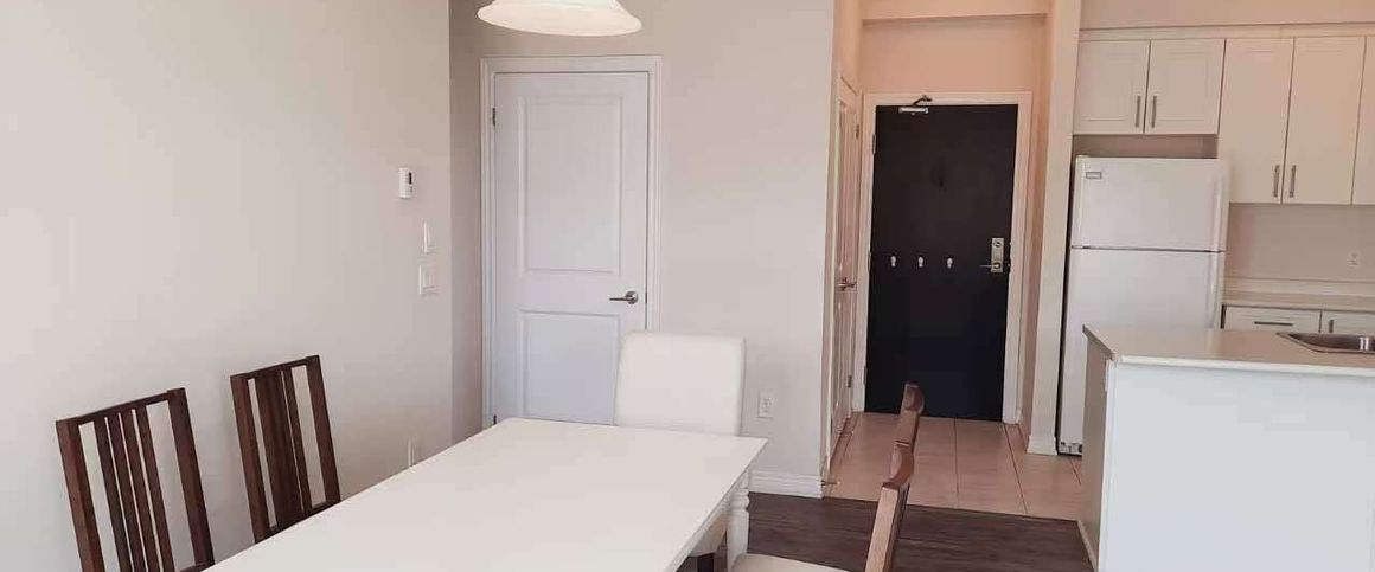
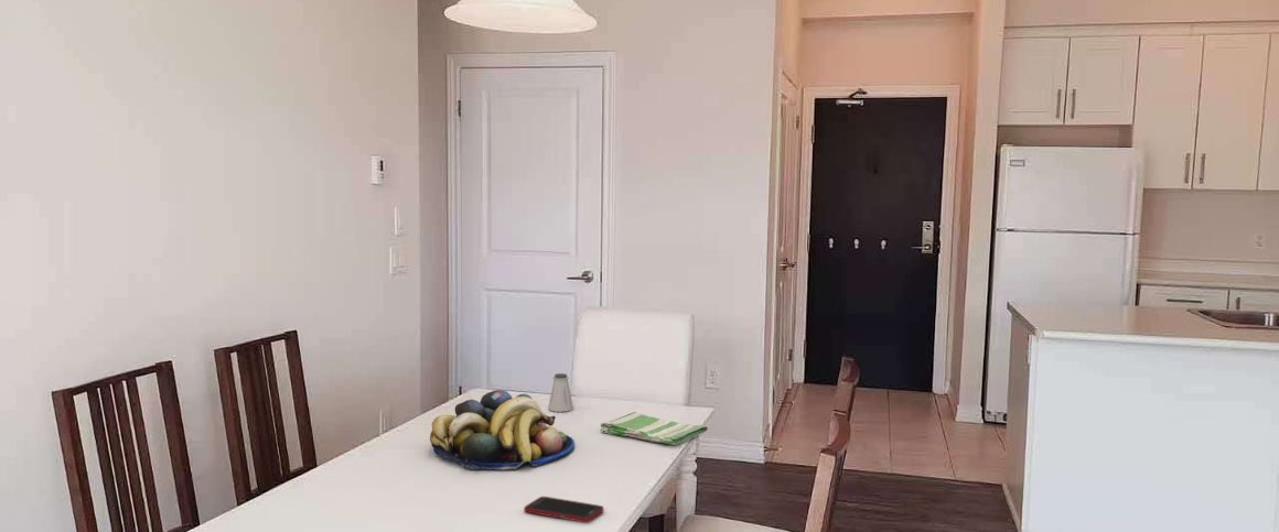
+ fruit bowl [429,389,576,470]
+ cell phone [523,496,604,523]
+ dish towel [599,411,709,446]
+ saltshaker [547,372,574,413]
